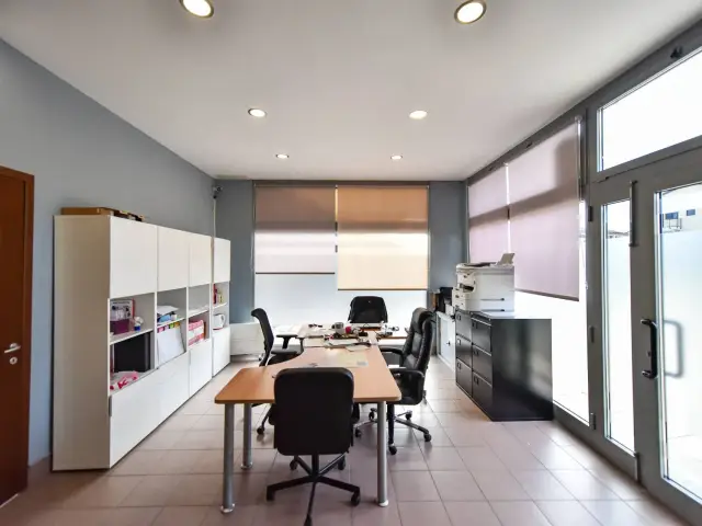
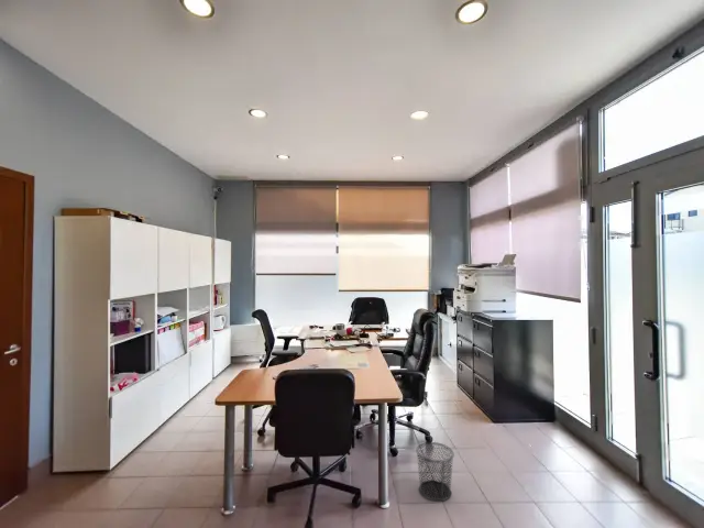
+ waste bin [415,441,455,502]
